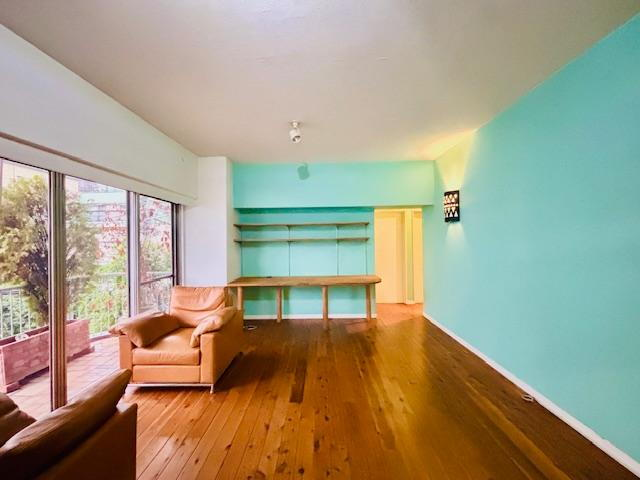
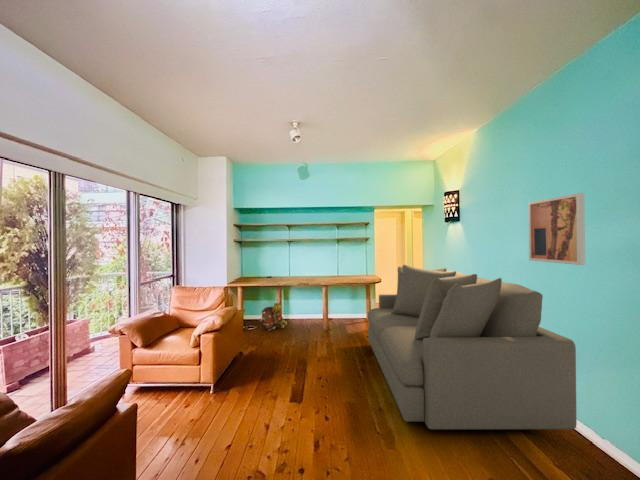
+ sofa [367,264,578,430]
+ backpack [259,302,288,331]
+ wall art [527,192,586,266]
